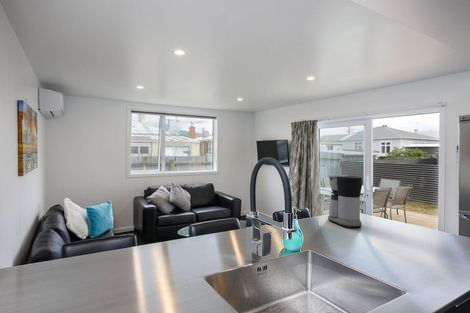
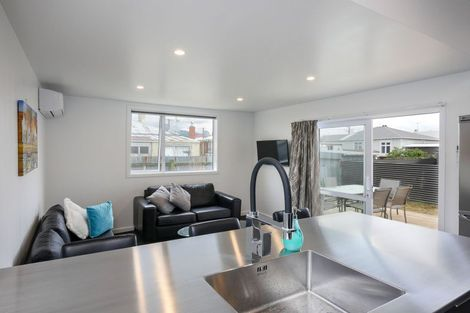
- coffee maker [327,173,363,229]
